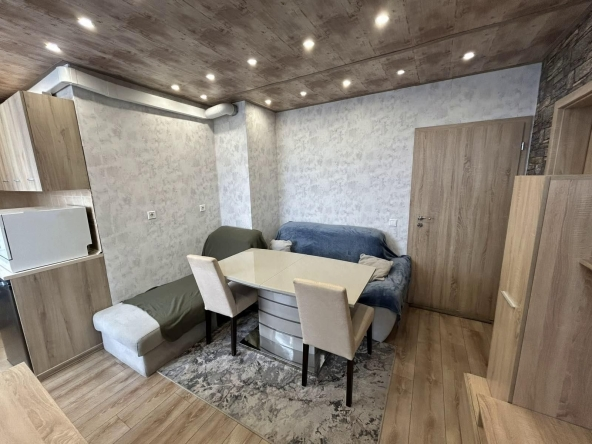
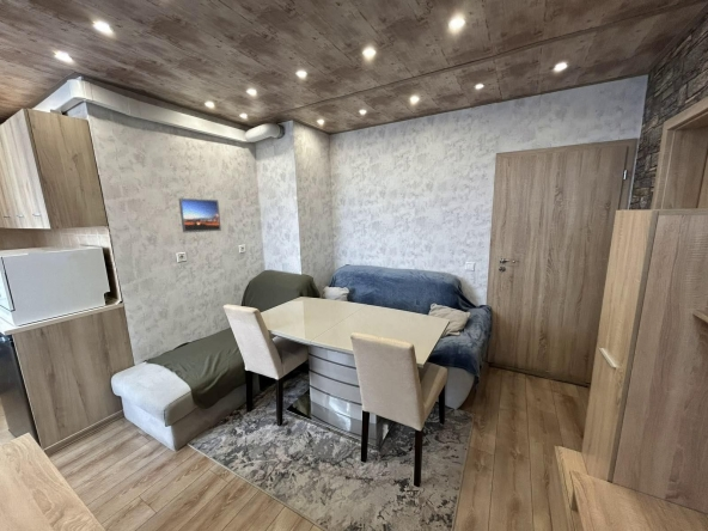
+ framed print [178,197,222,233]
